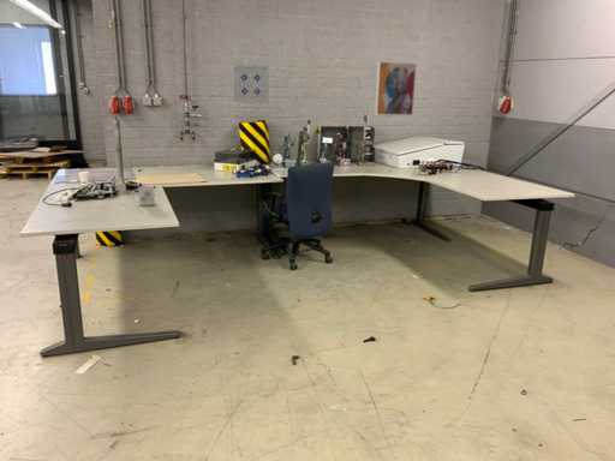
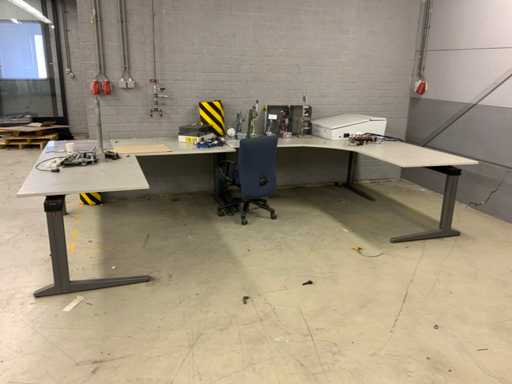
- wall art [374,60,418,116]
- mug [130,185,156,206]
- wall art [231,64,270,104]
